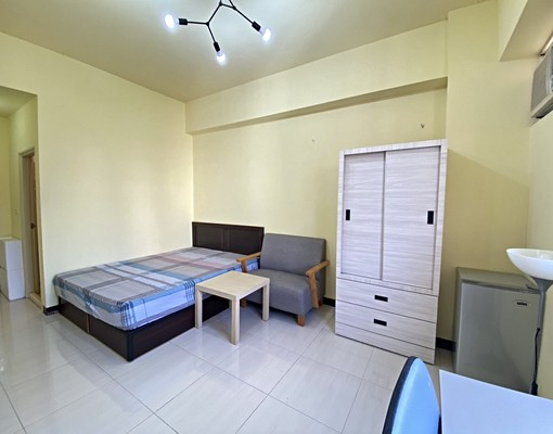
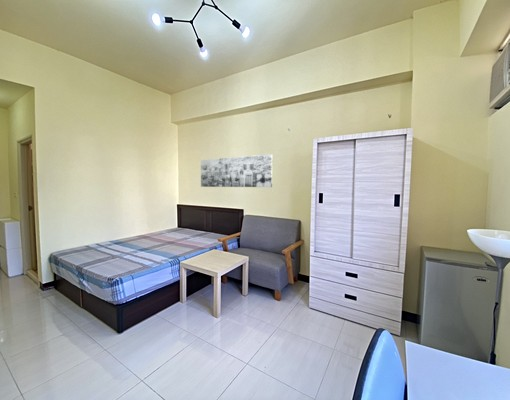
+ wall art [200,153,273,188]
